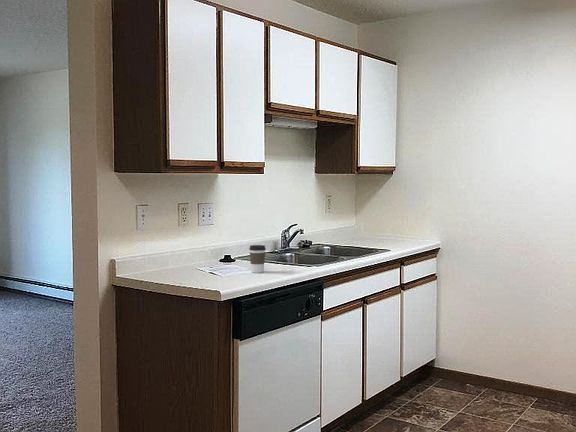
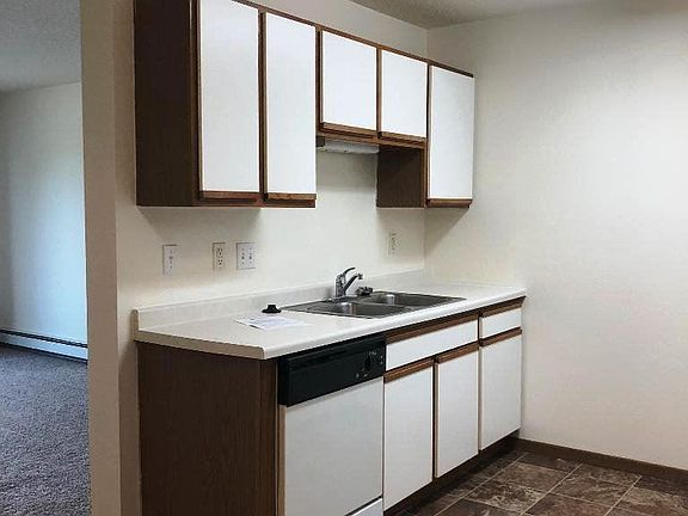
- coffee cup [248,244,267,274]
